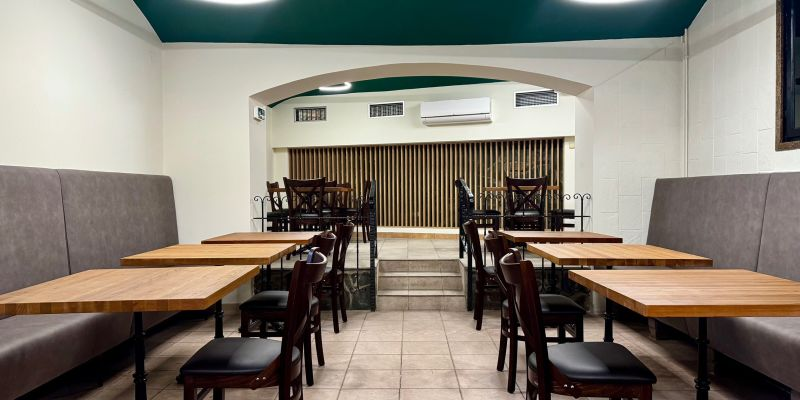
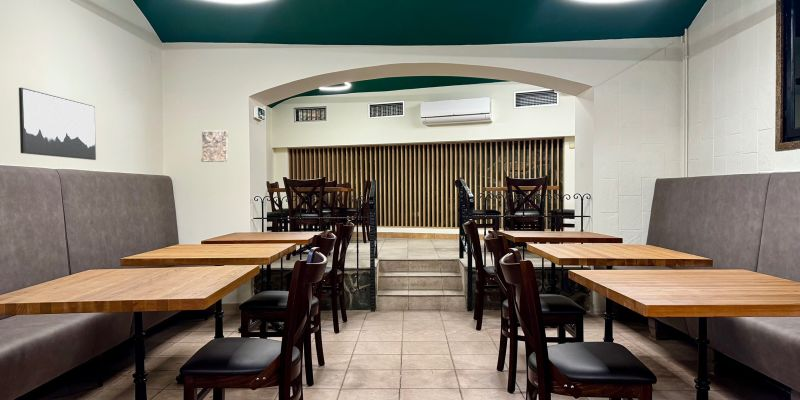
+ wall art [18,87,97,161]
+ relief panel [200,129,229,163]
